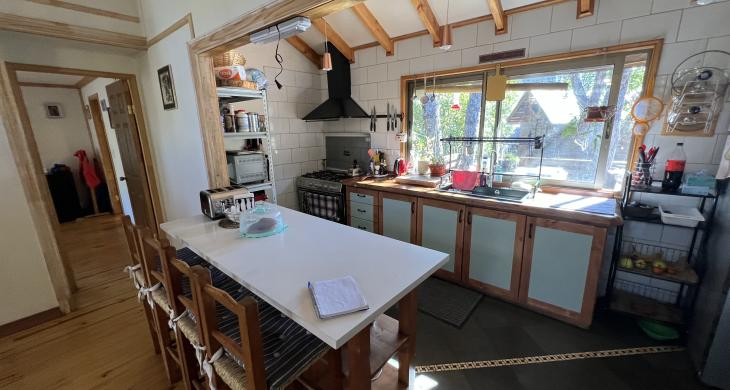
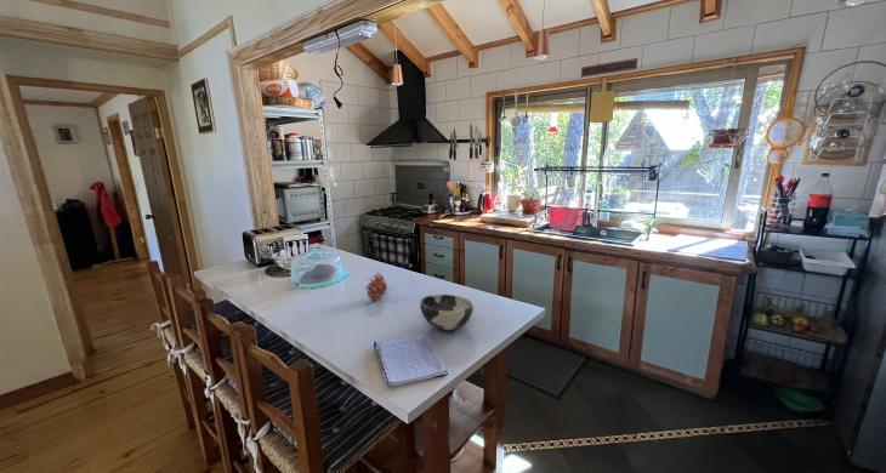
+ fruit [364,270,388,302]
+ bowl [419,294,475,332]
